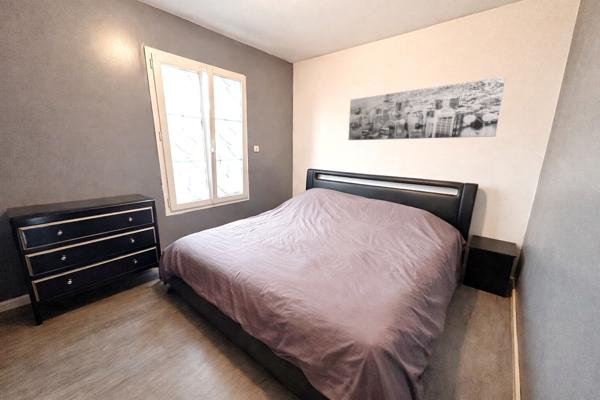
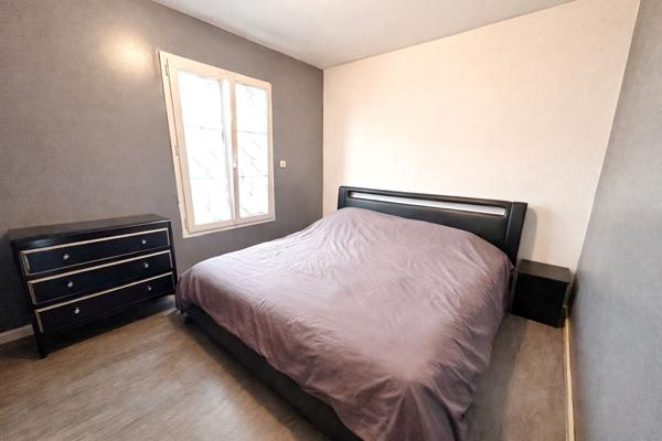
- wall art [347,75,506,141]
